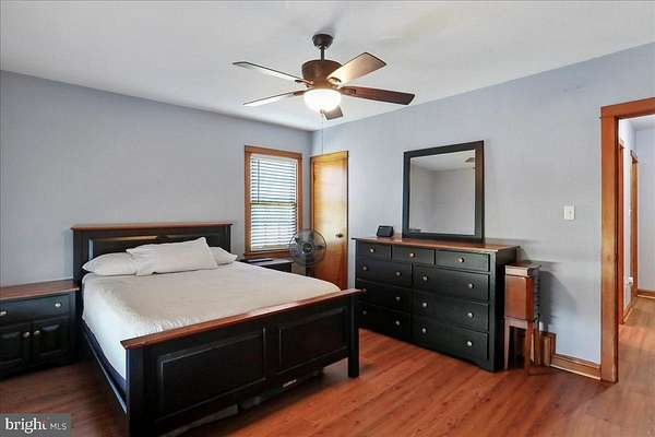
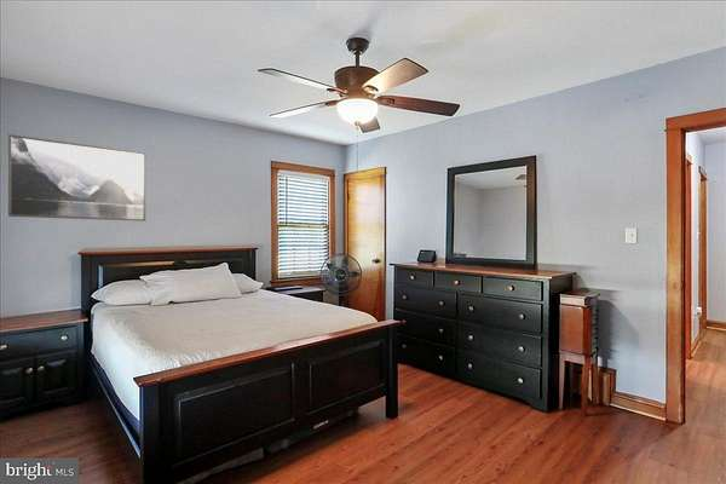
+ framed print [7,133,146,223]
